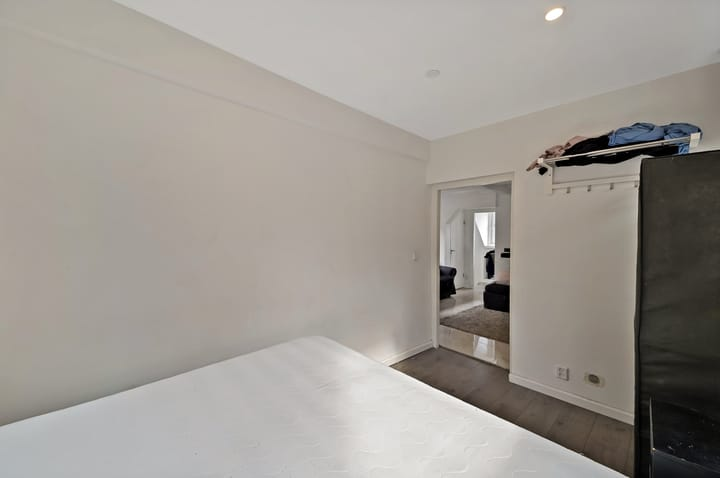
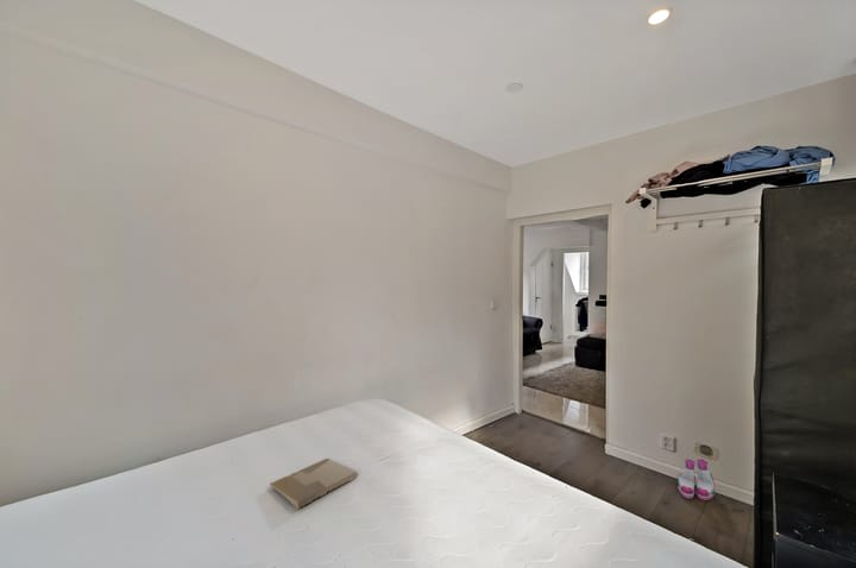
+ boots [676,459,716,501]
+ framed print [269,457,358,510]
